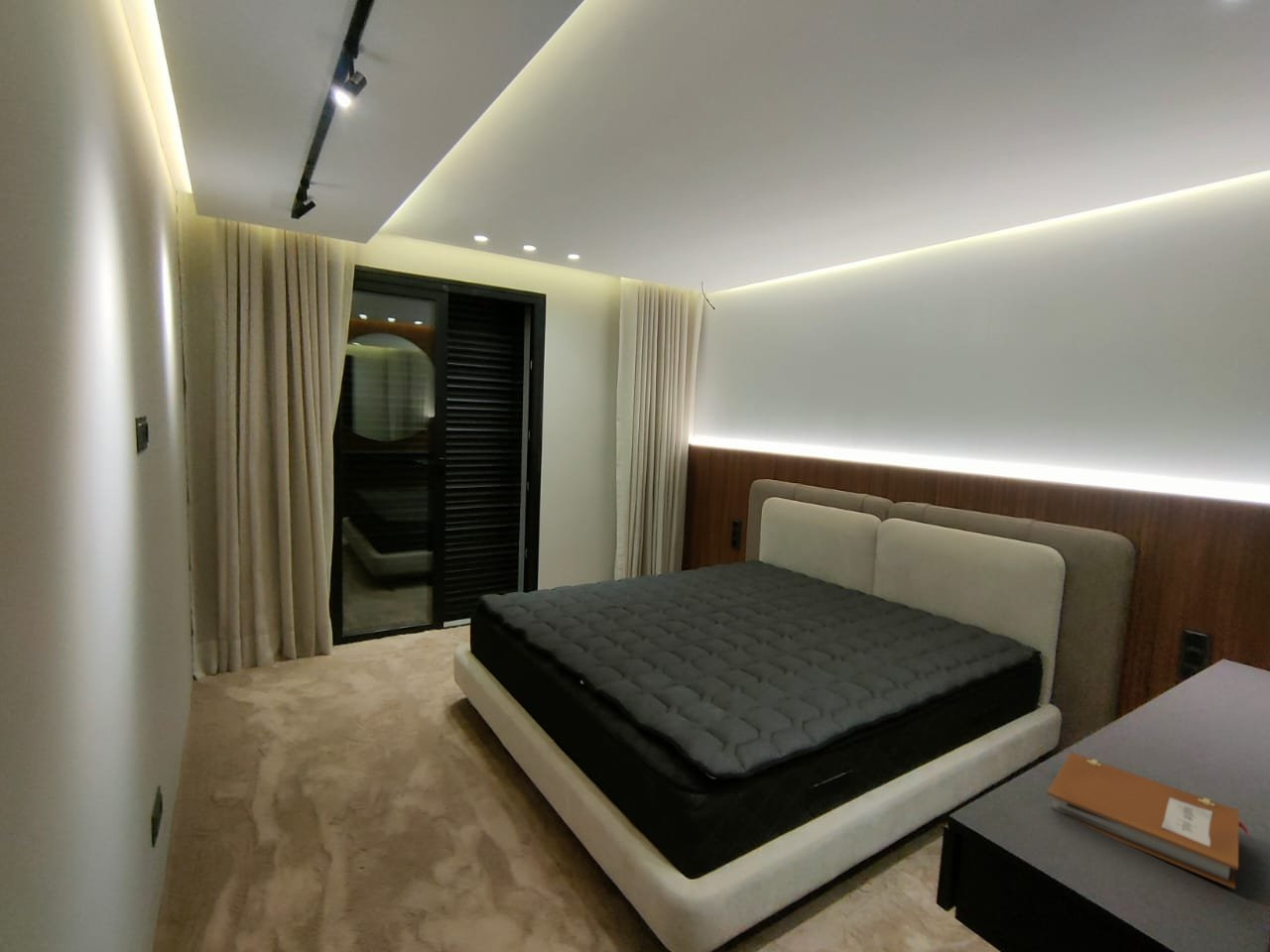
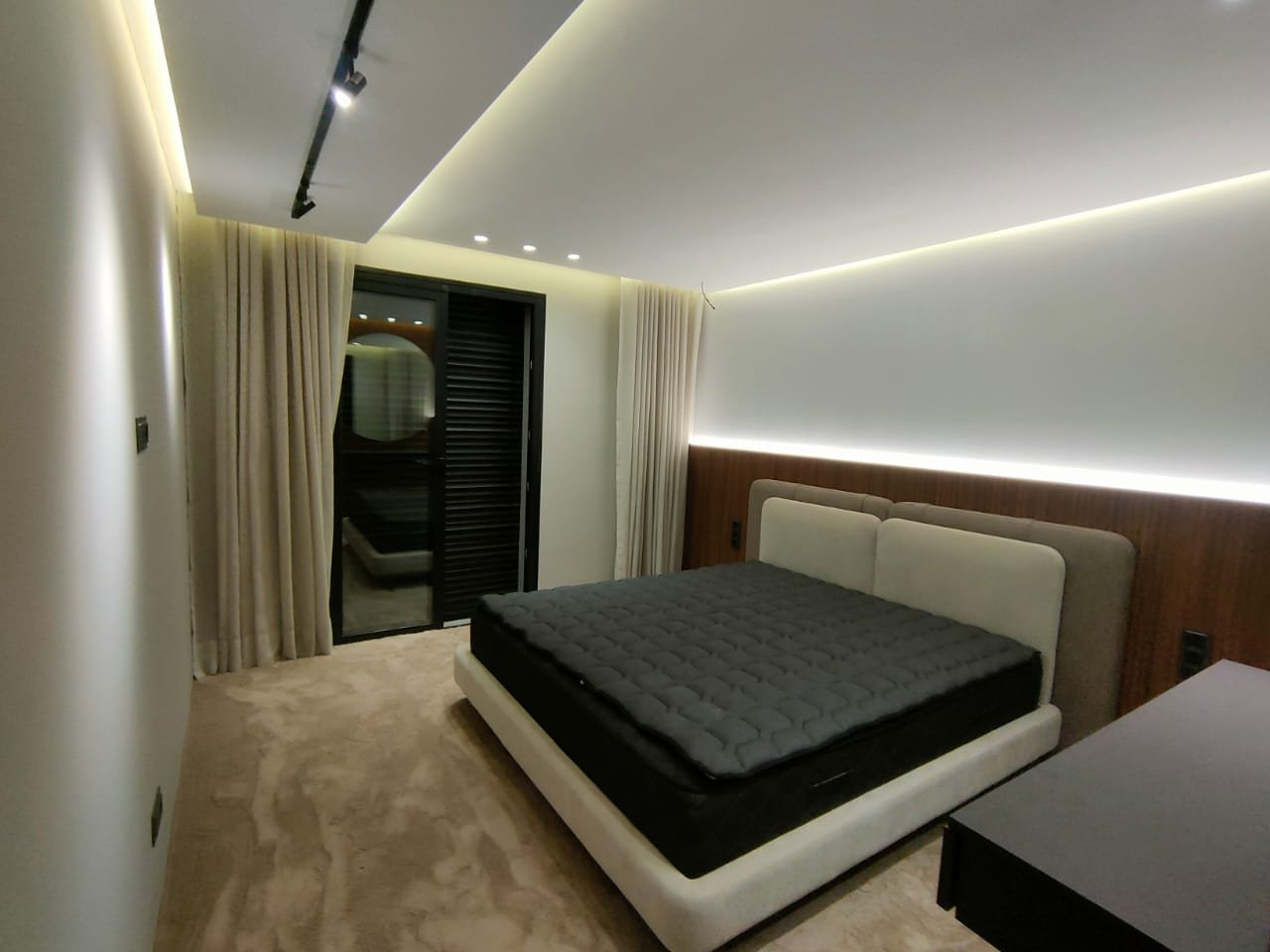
- notebook [1046,751,1249,891]
